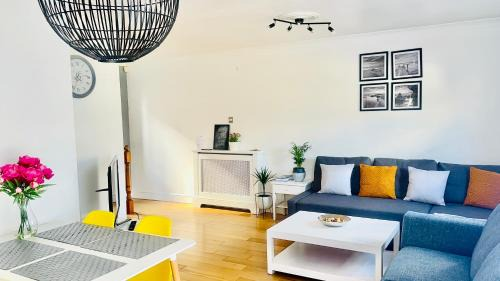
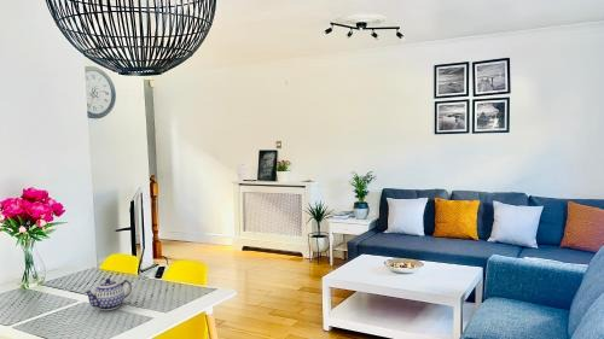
+ teapot [83,277,133,311]
